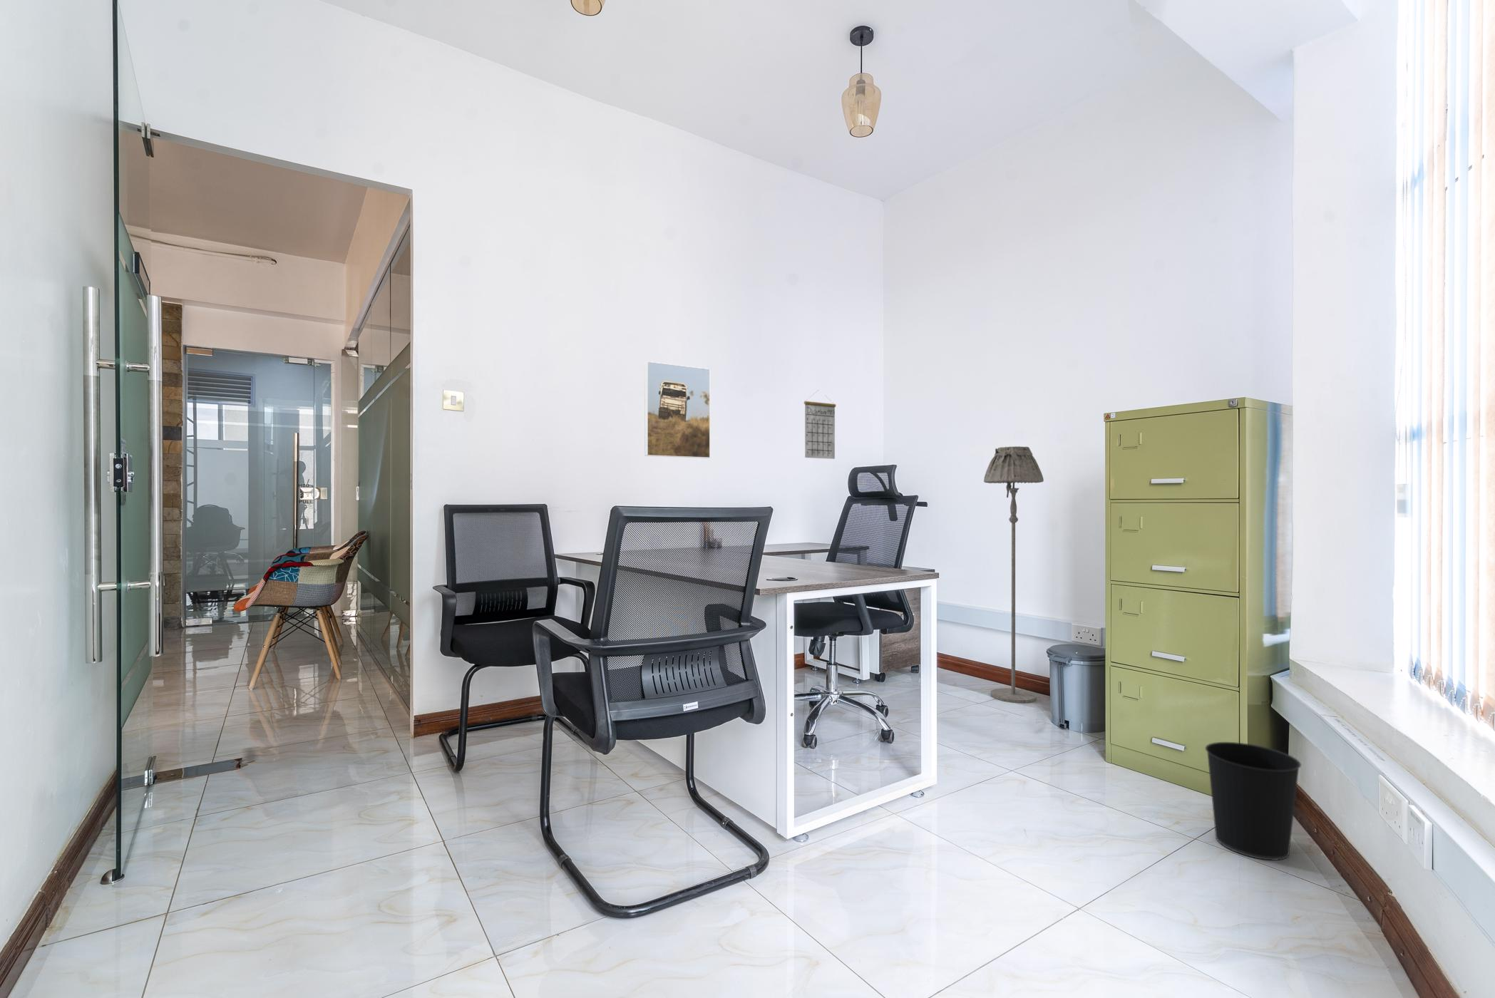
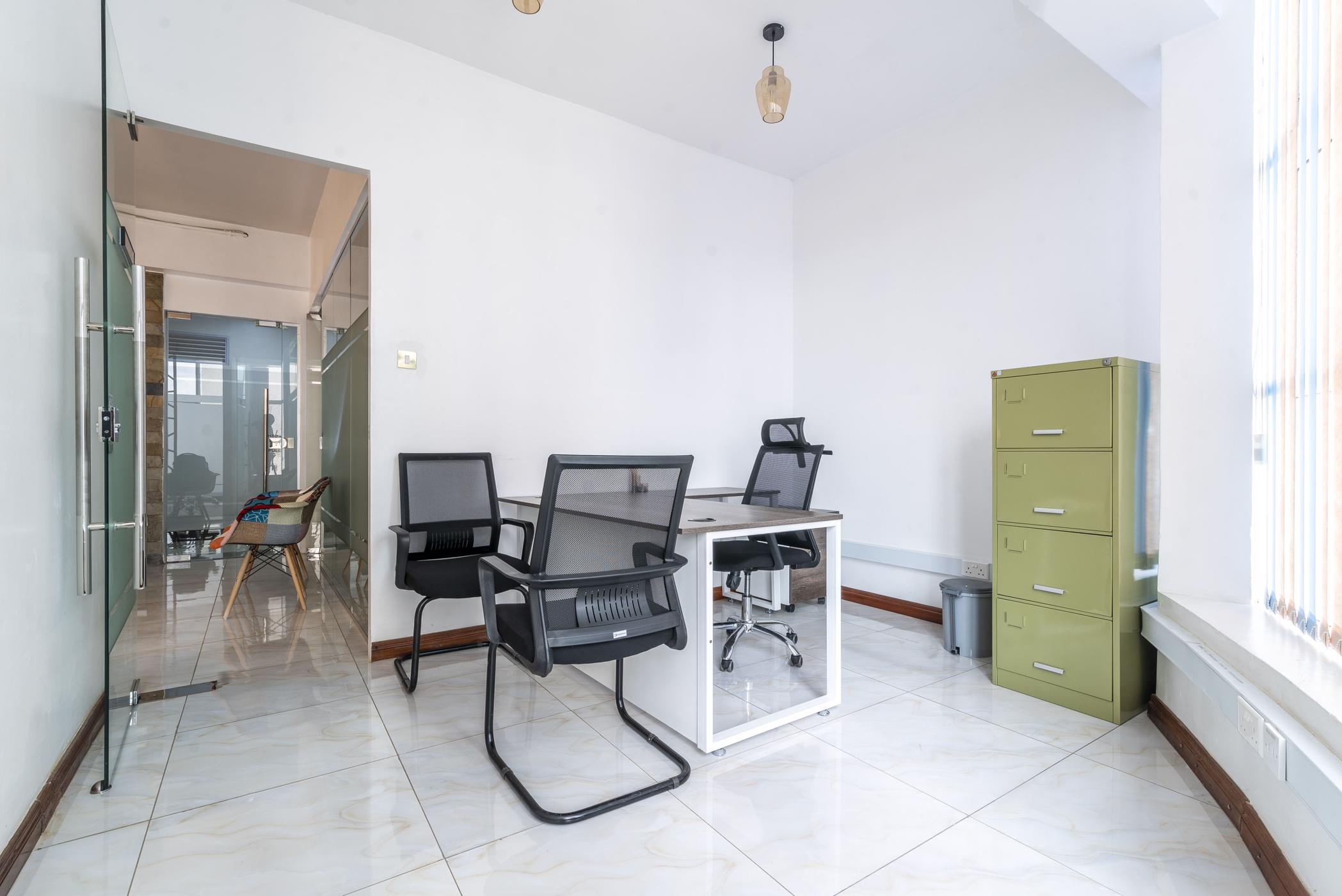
- wastebasket [1205,742,1302,861]
- calendar [803,390,837,460]
- floor lamp [984,446,1045,704]
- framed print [645,361,711,459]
